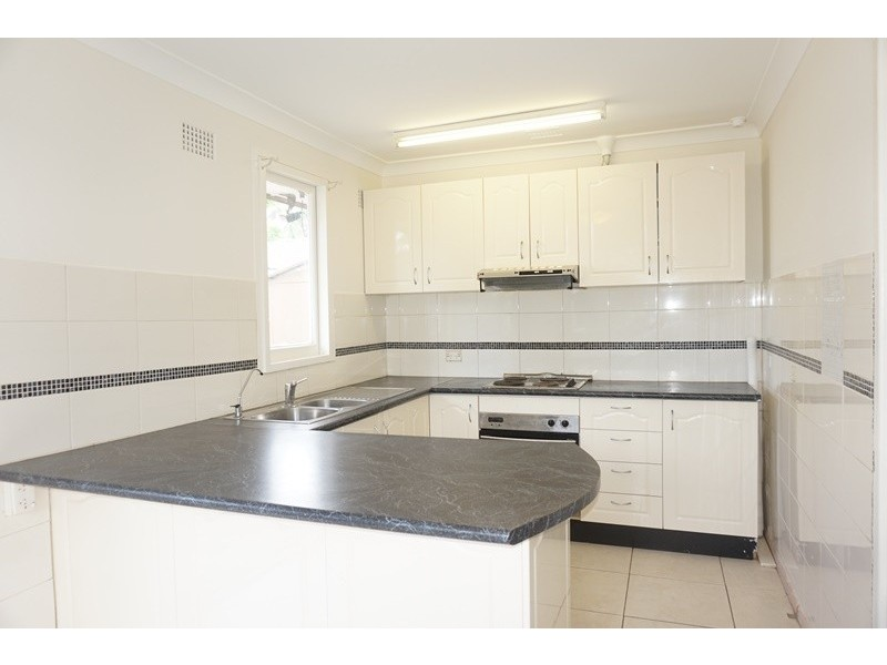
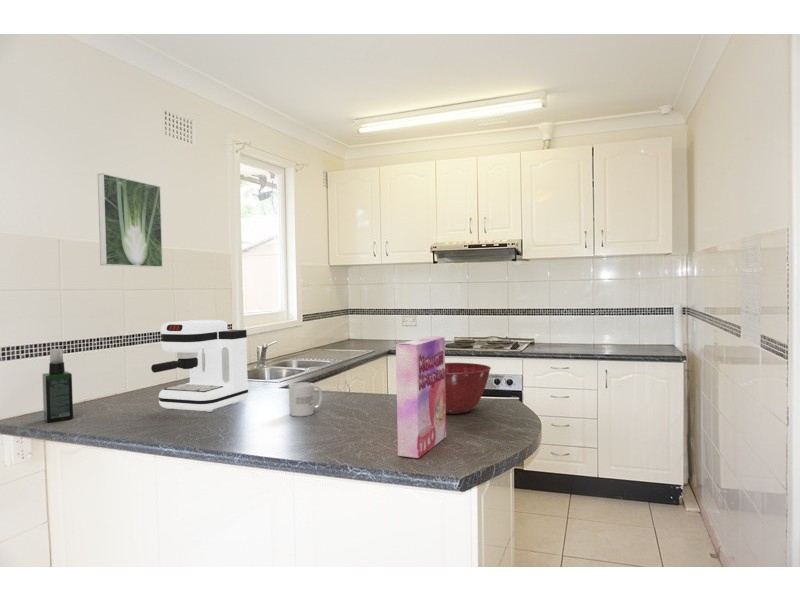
+ coffee maker [150,319,250,413]
+ cereal box [395,335,447,459]
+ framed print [97,172,164,268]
+ mug [288,381,323,417]
+ mixing bowl [445,362,492,415]
+ spray bottle [41,348,74,423]
